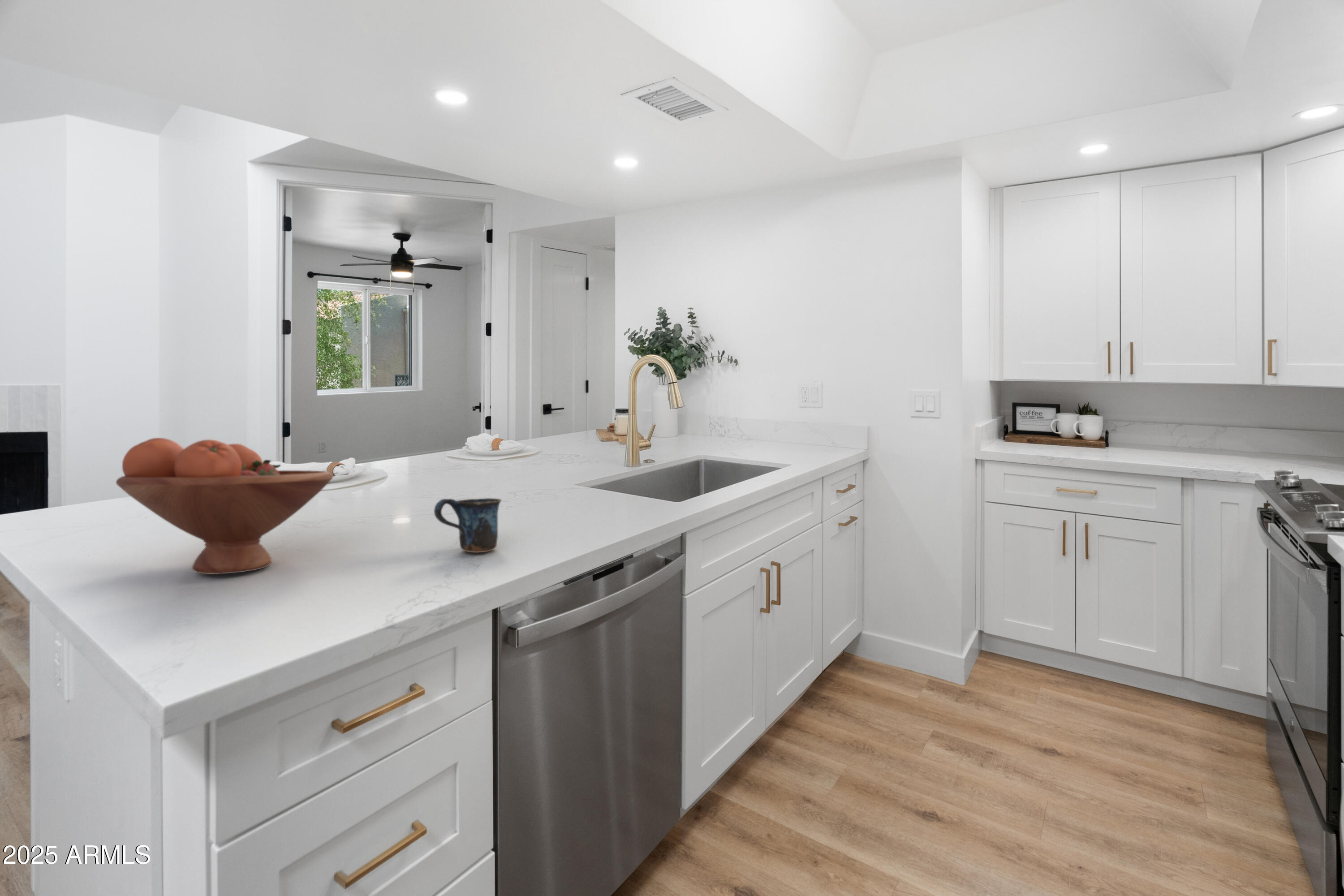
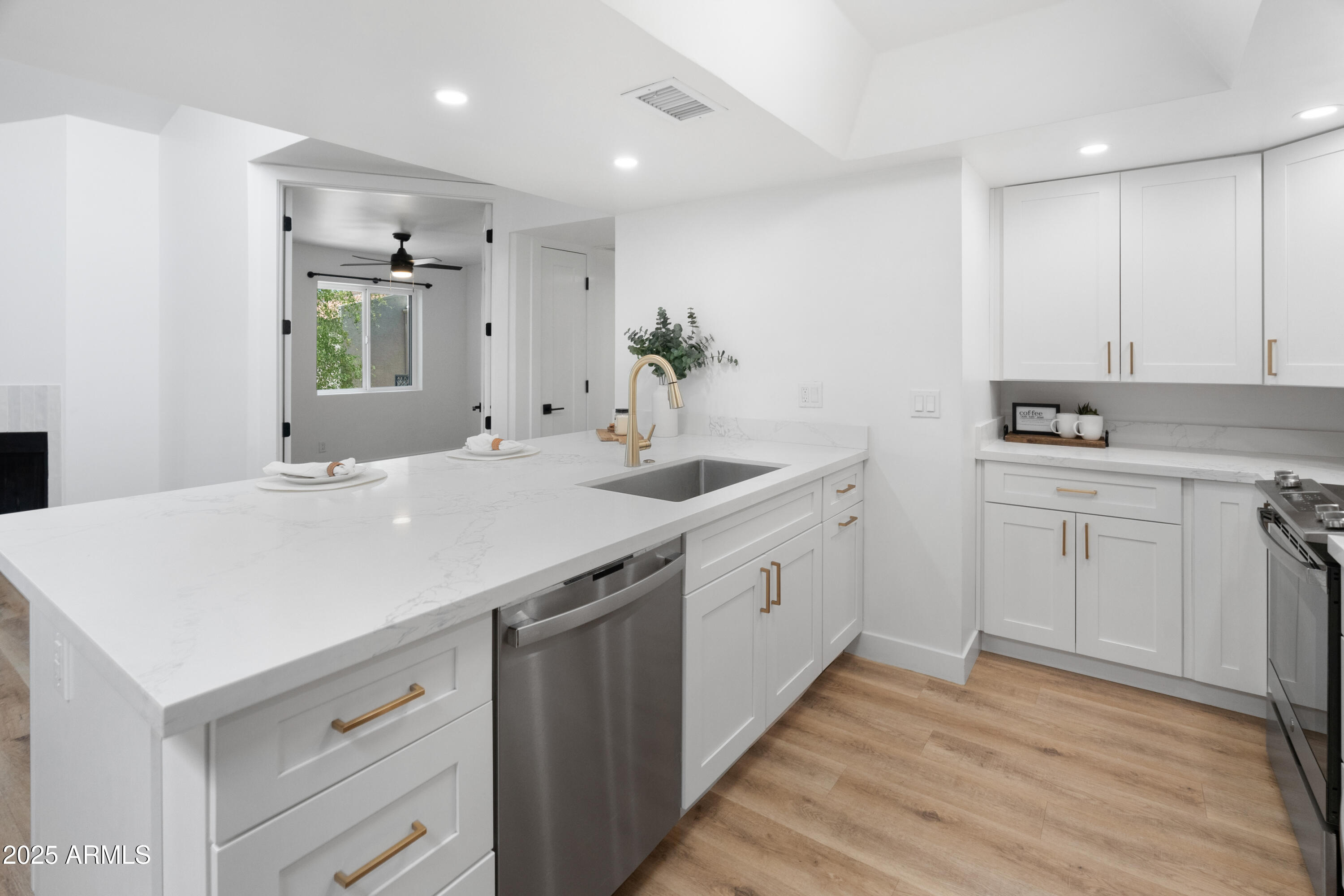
- mug [434,498,502,553]
- fruit bowl [116,437,333,575]
